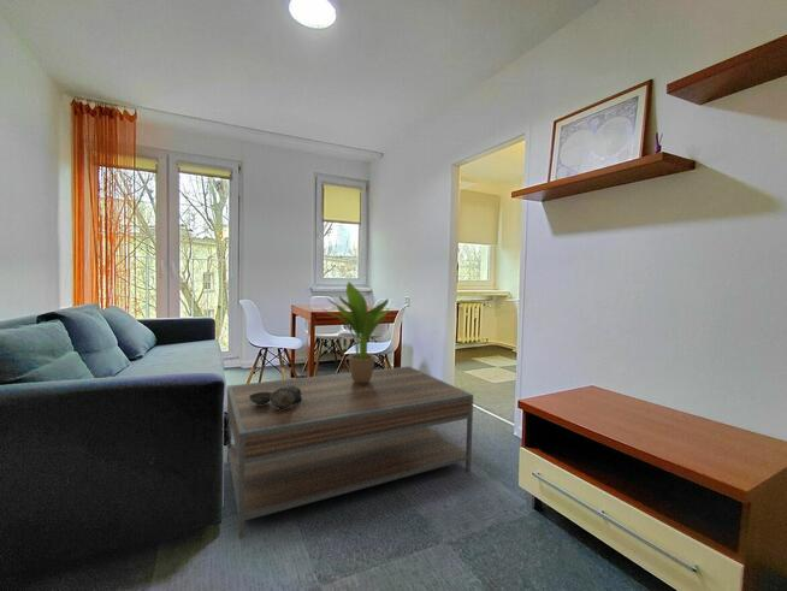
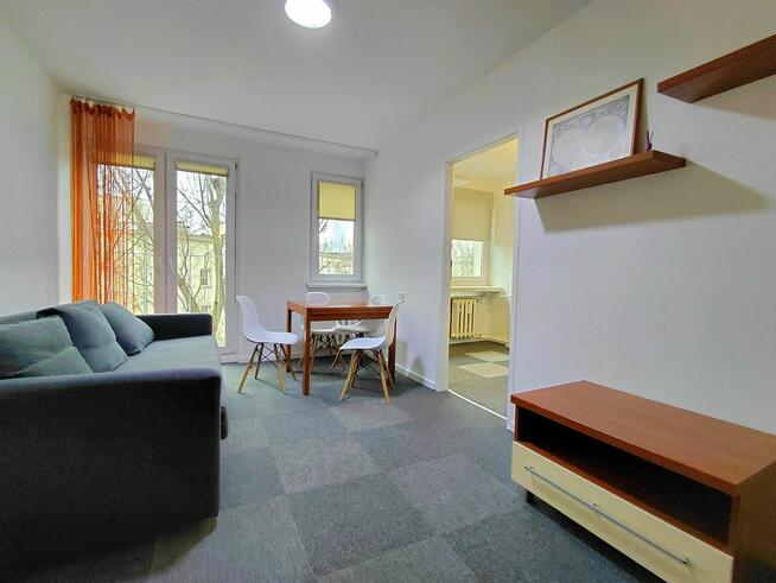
- potted plant [321,280,391,384]
- decorative bowl [249,385,302,409]
- coffee table [226,365,474,539]
